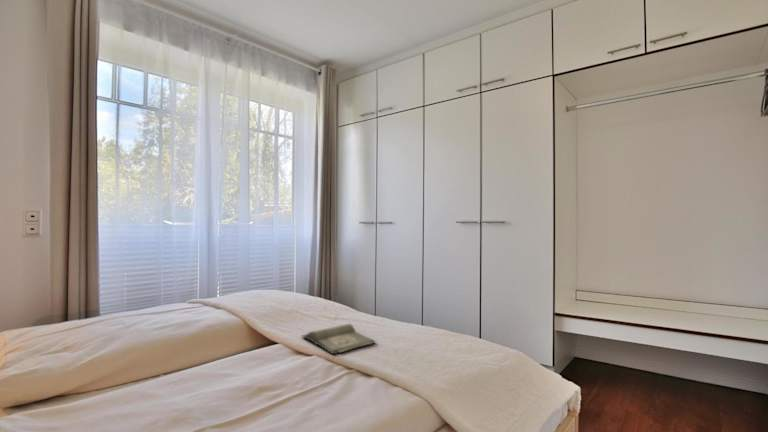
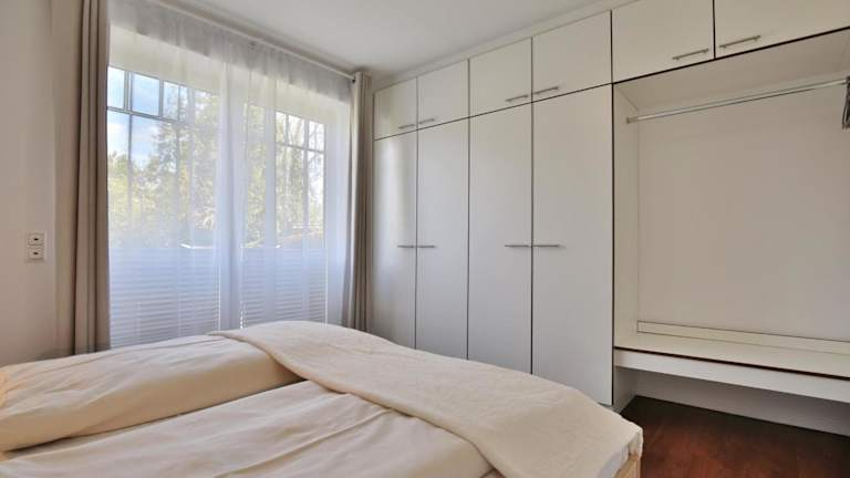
- hardback book [300,323,377,356]
